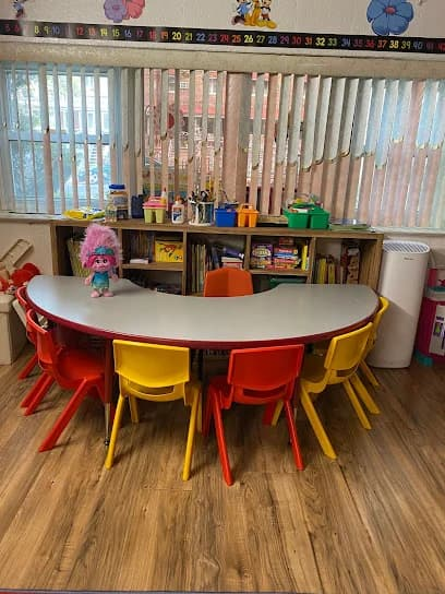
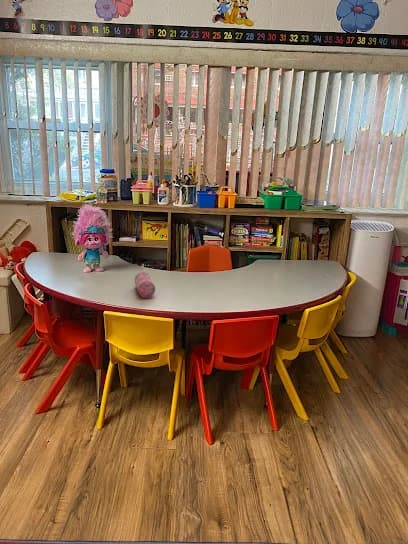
+ pencil case [134,271,156,299]
